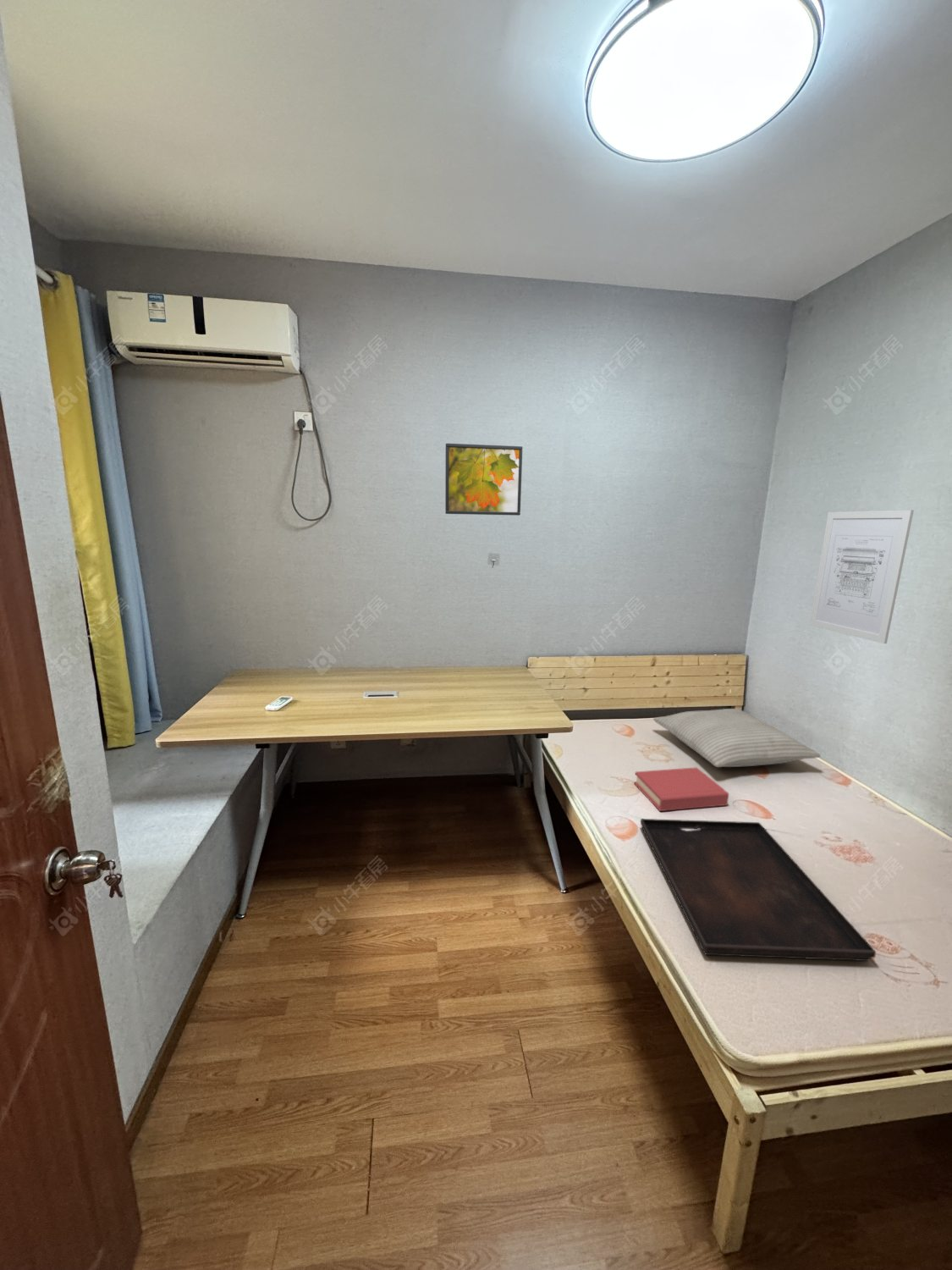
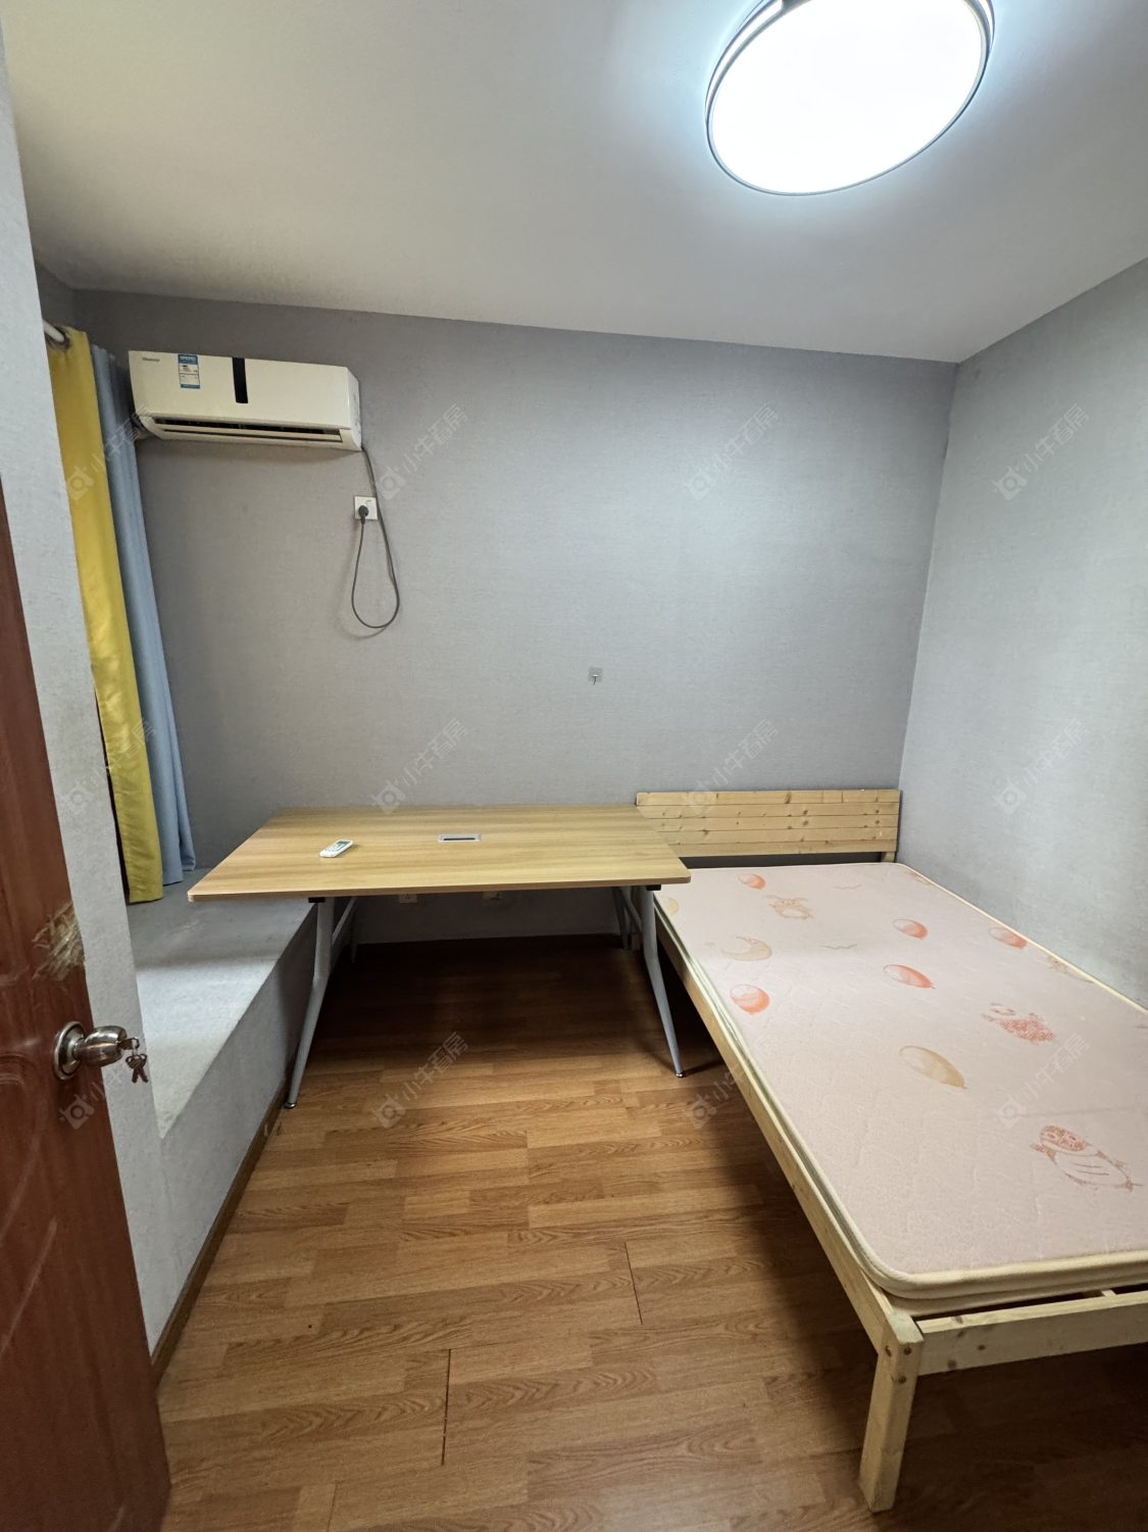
- serving tray [640,818,877,962]
- wall art [809,509,915,644]
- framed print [444,443,523,516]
- pillow [652,708,822,768]
- hardback book [633,766,729,812]
